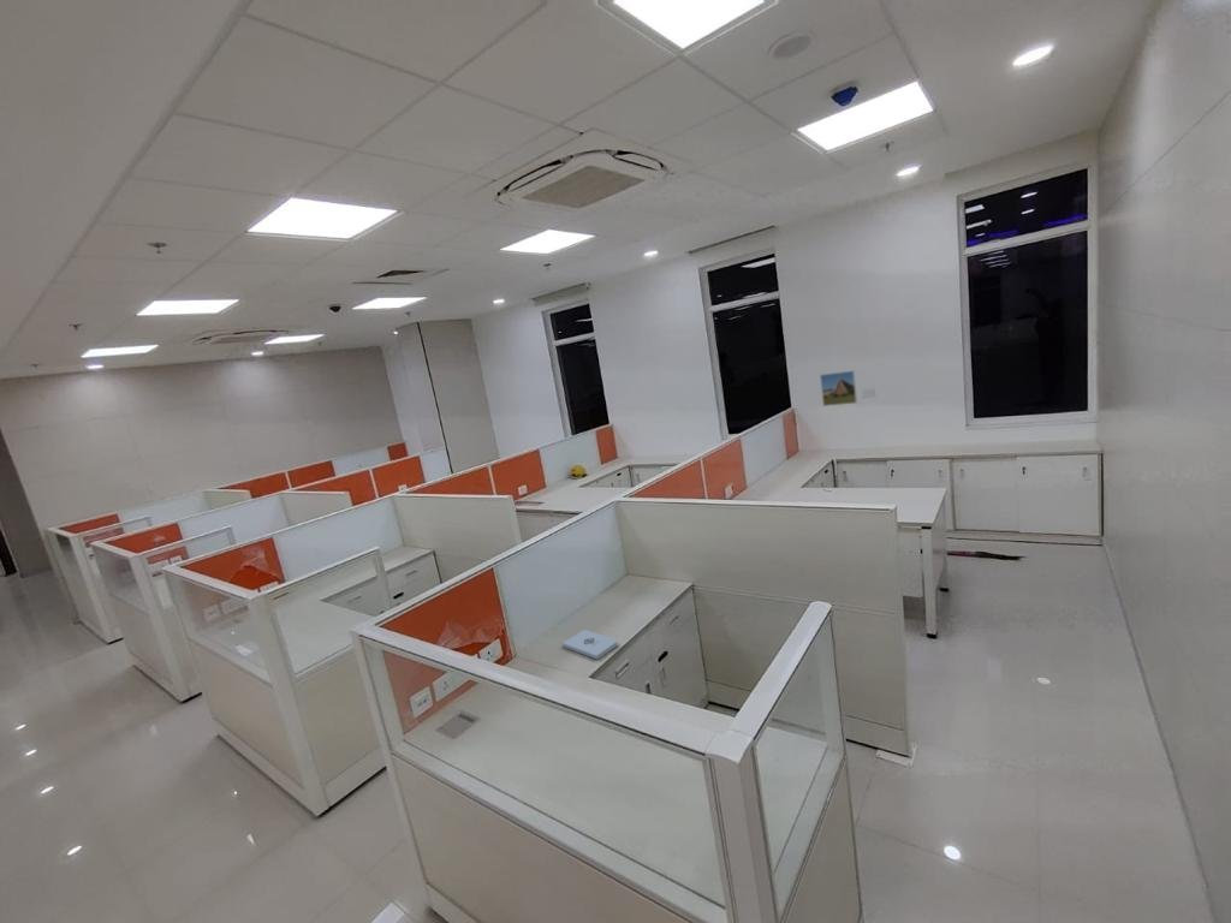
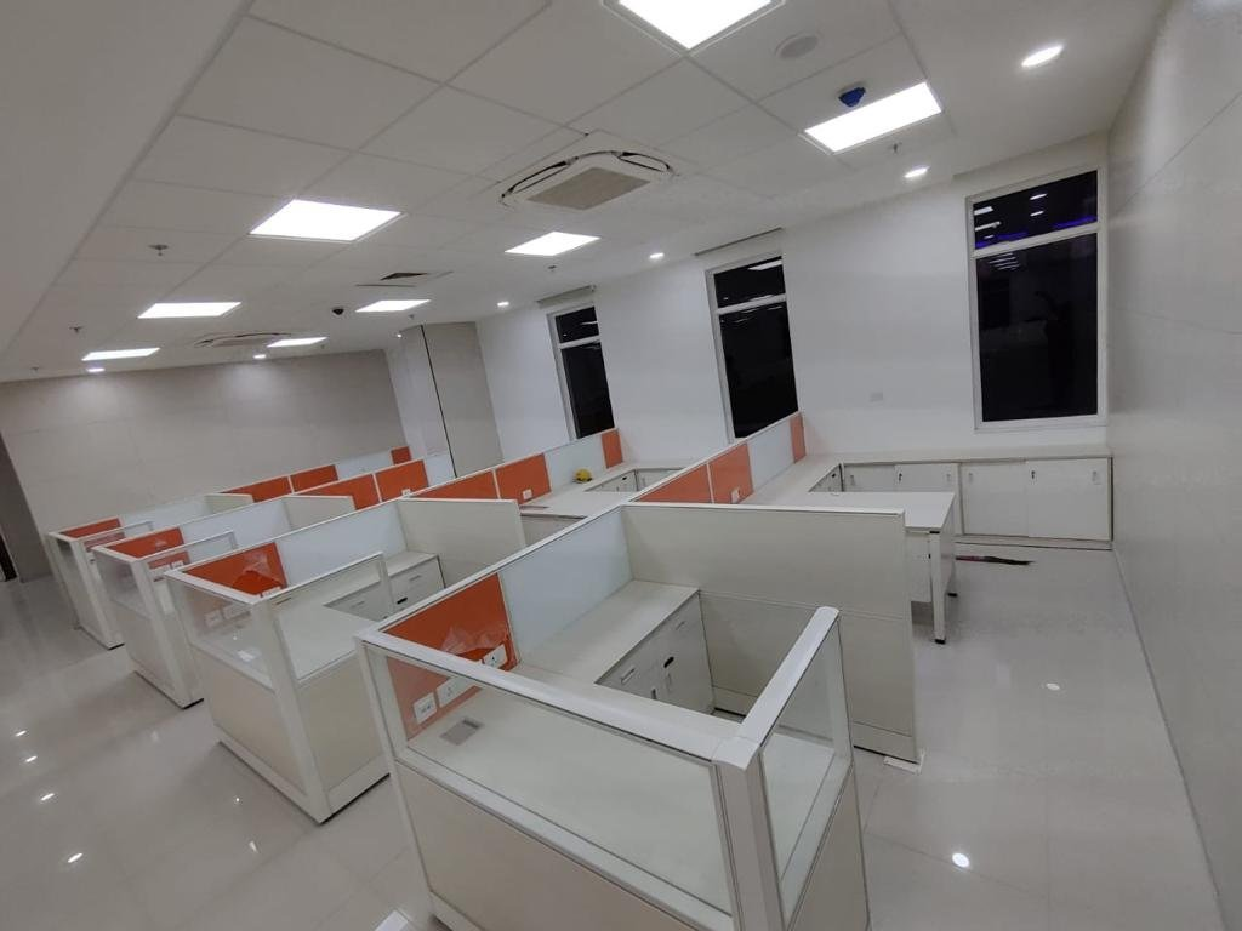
- notepad [561,629,619,661]
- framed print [819,369,858,407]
